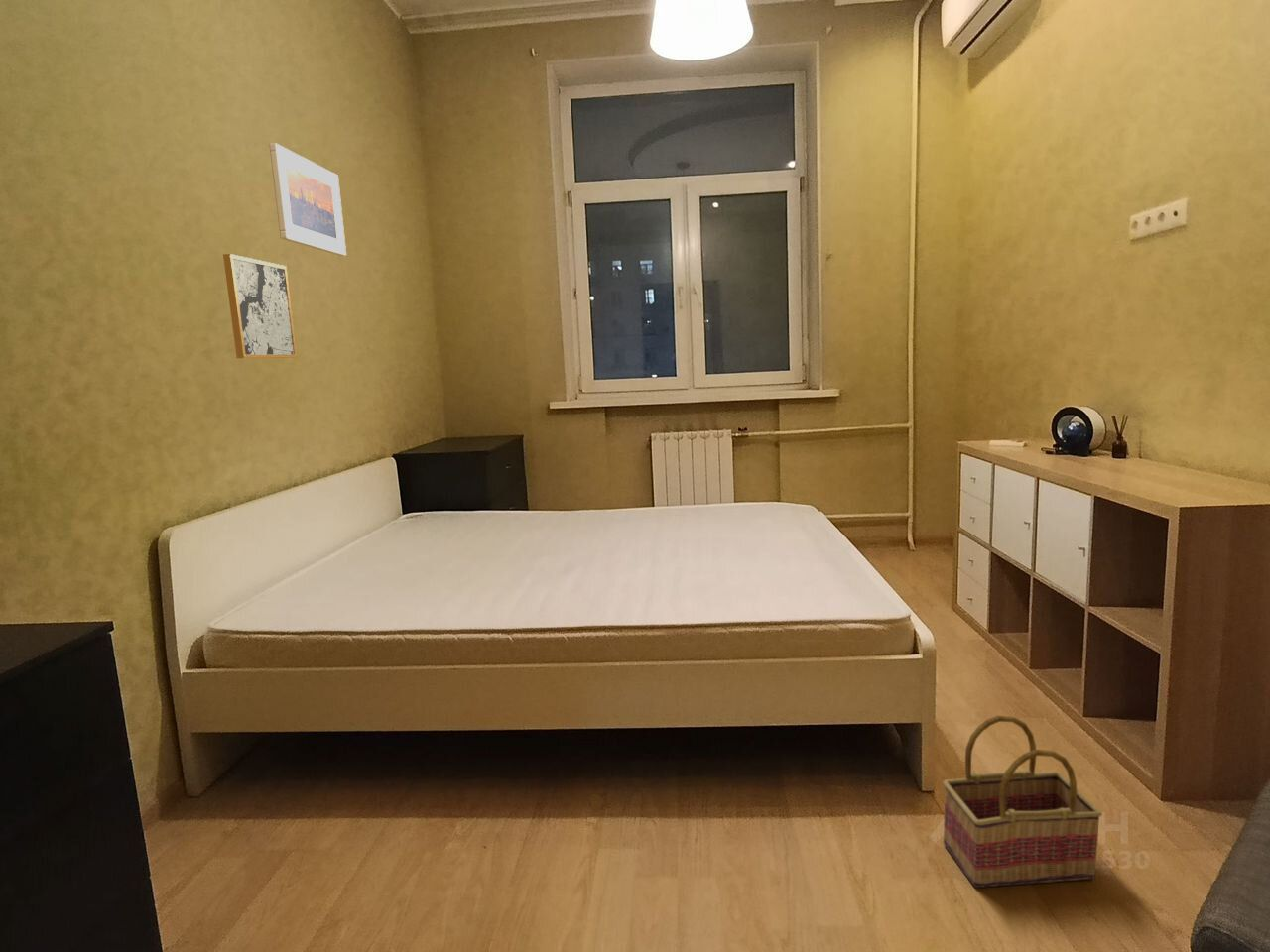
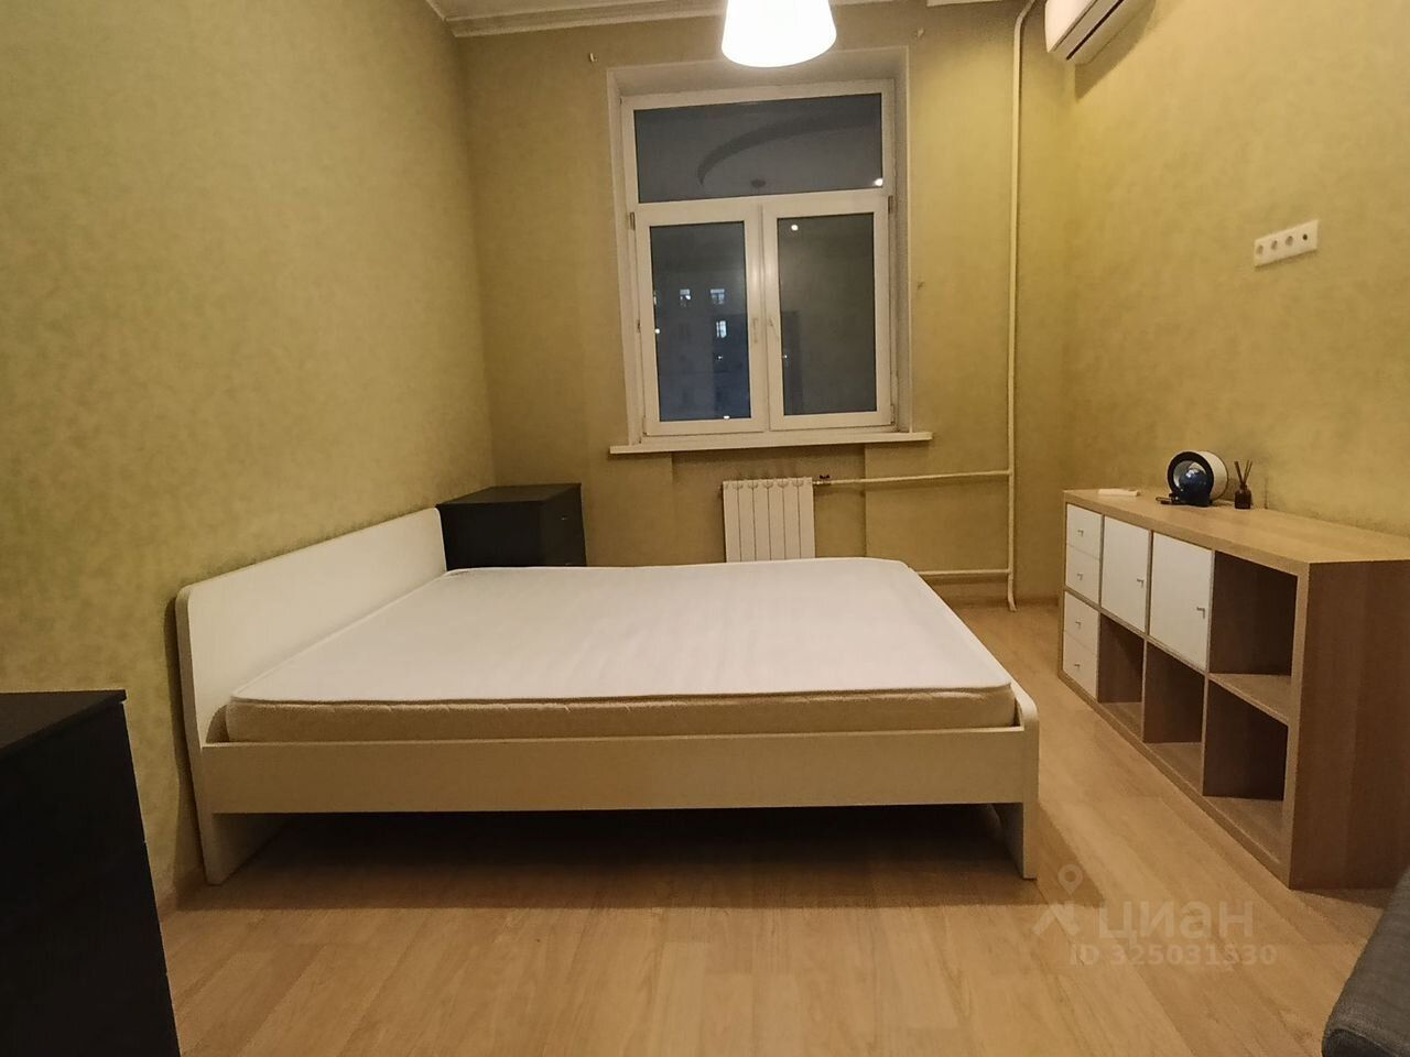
- basket [943,715,1103,889]
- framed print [268,142,347,257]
- wall art [222,253,298,359]
